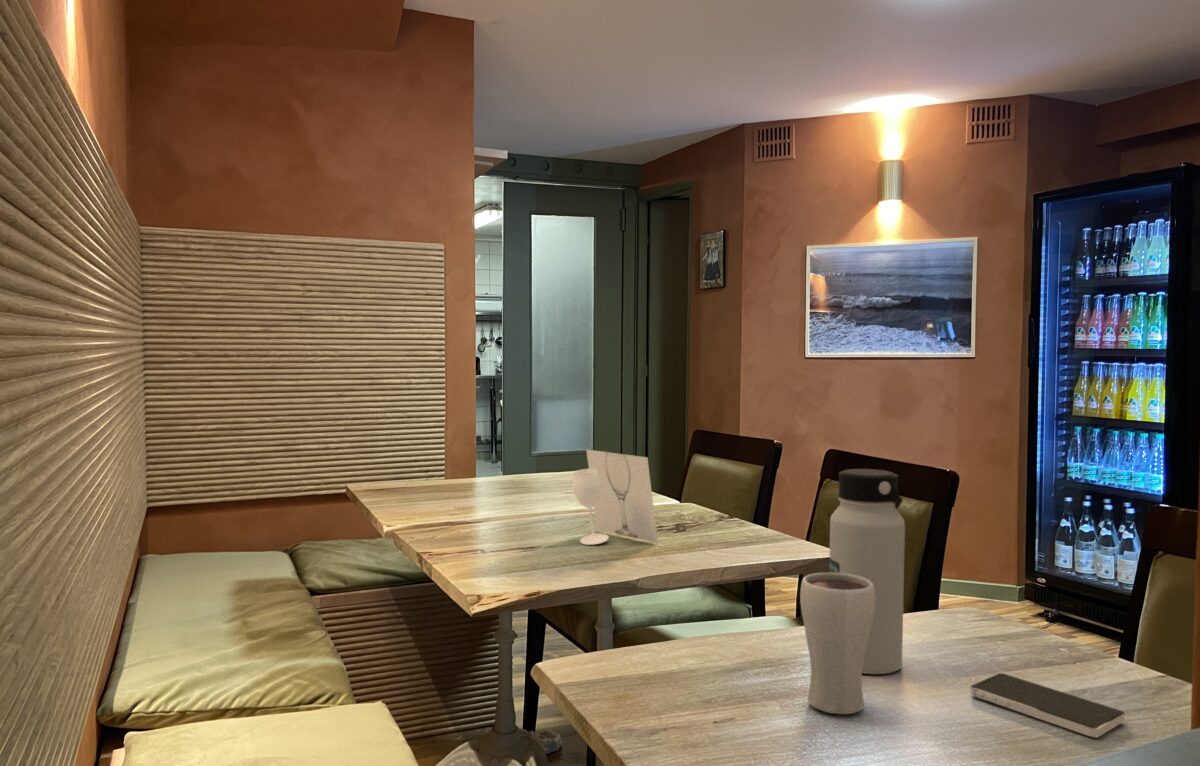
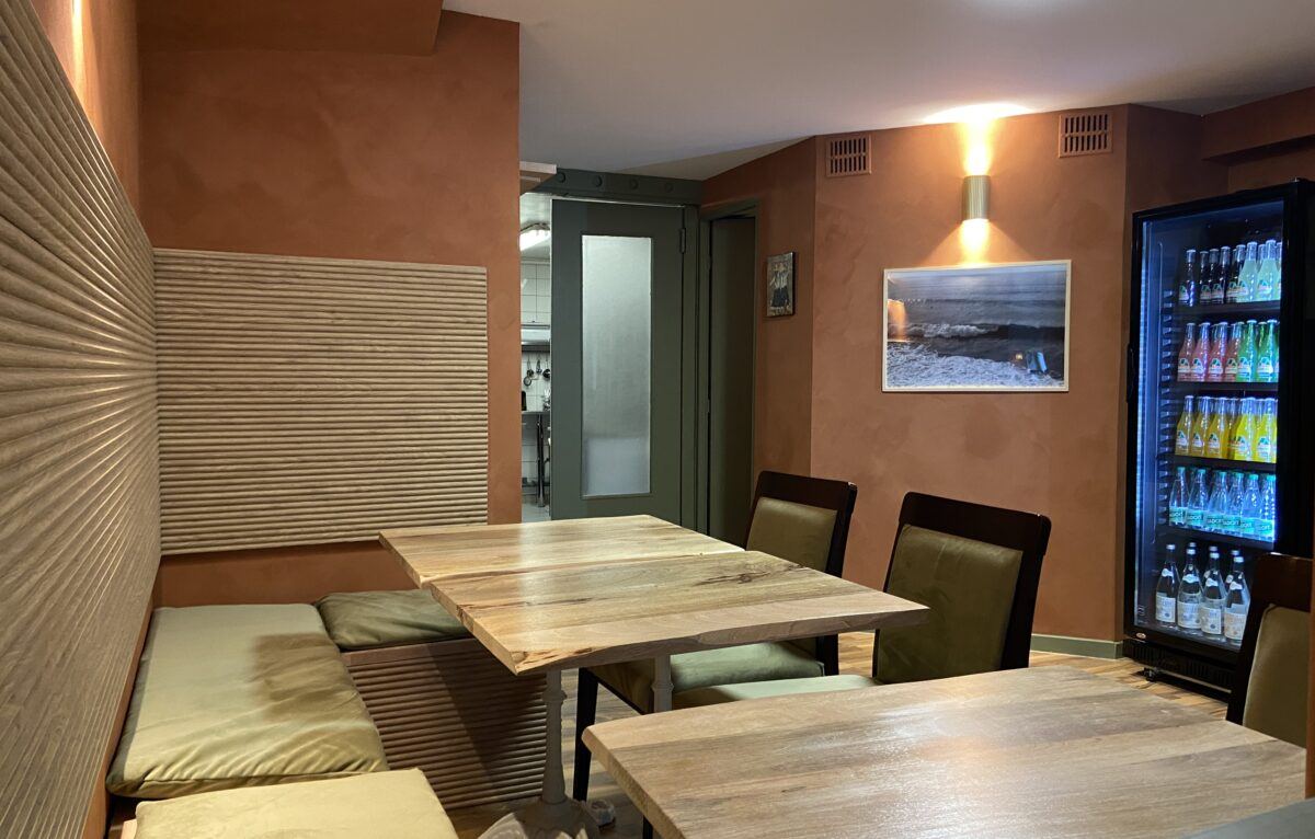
- water bottle [828,468,906,675]
- glass [572,448,659,546]
- smartphone [969,672,1126,739]
- drinking glass [799,572,875,715]
